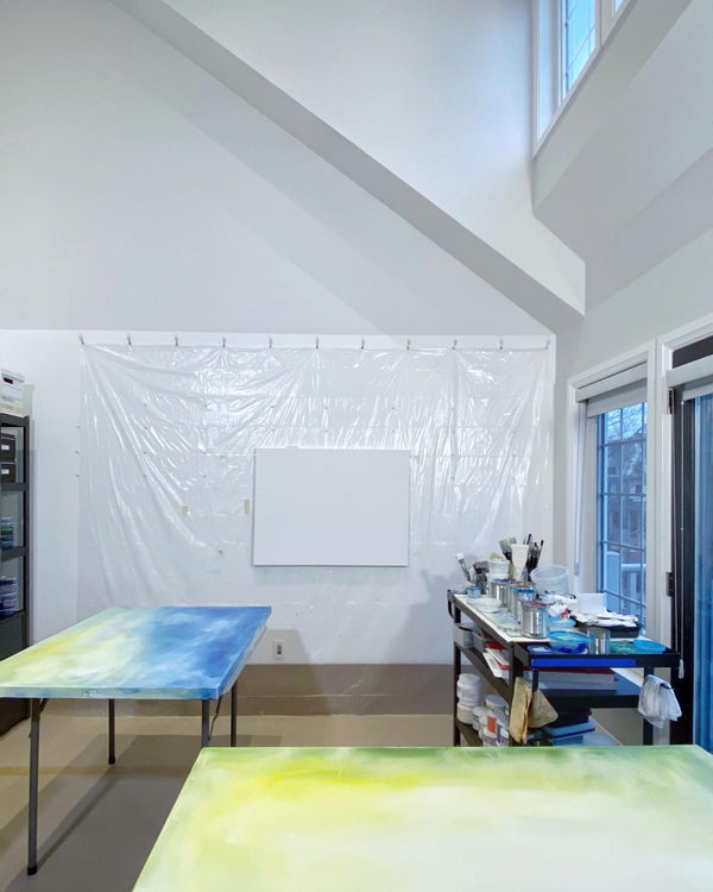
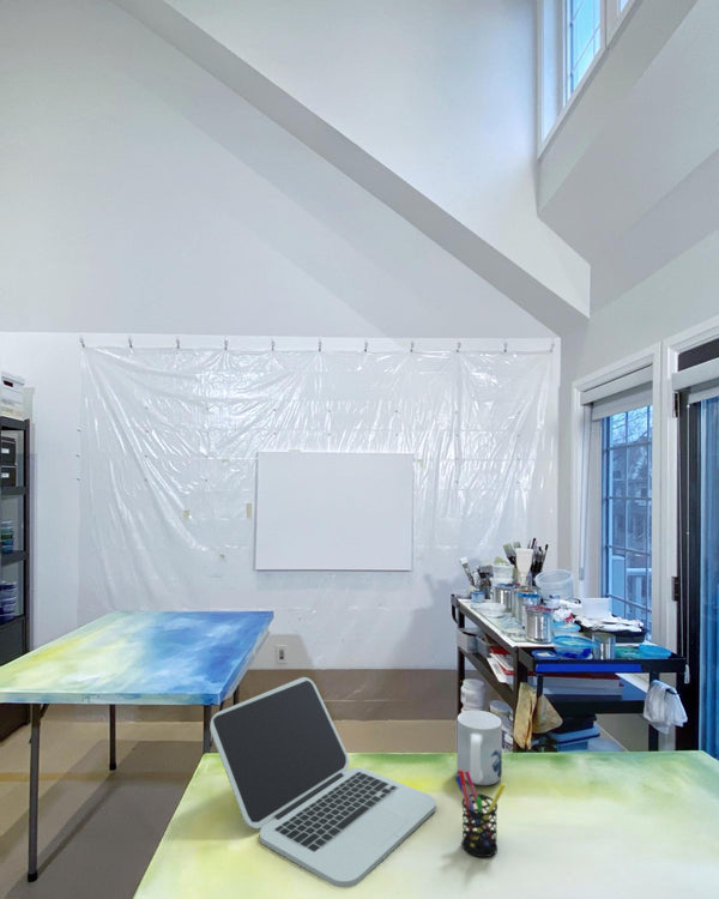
+ pen holder [453,770,506,858]
+ laptop [209,676,437,888]
+ mug [455,710,503,786]
